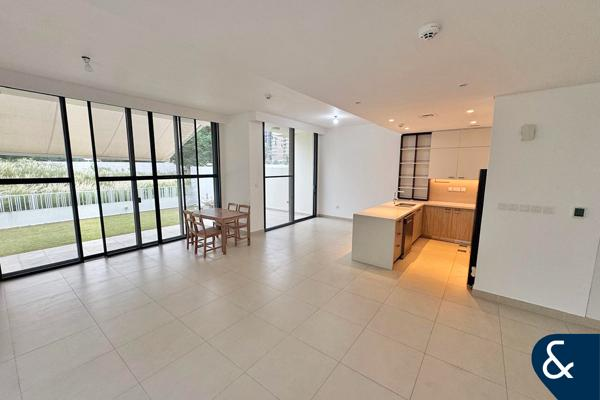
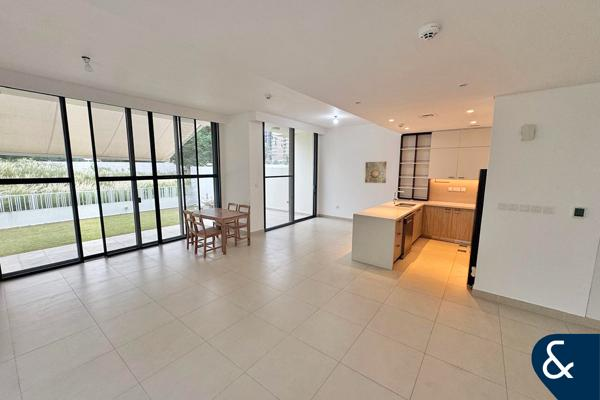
+ wall art [364,160,388,184]
